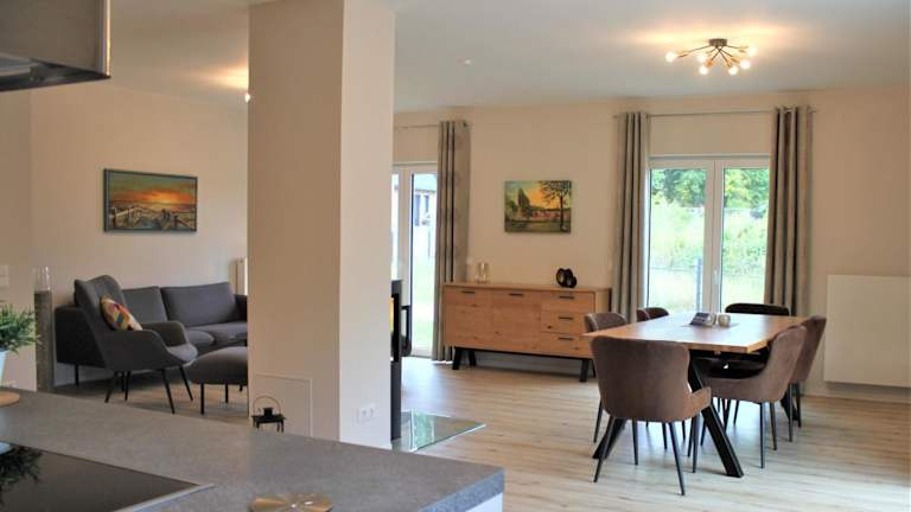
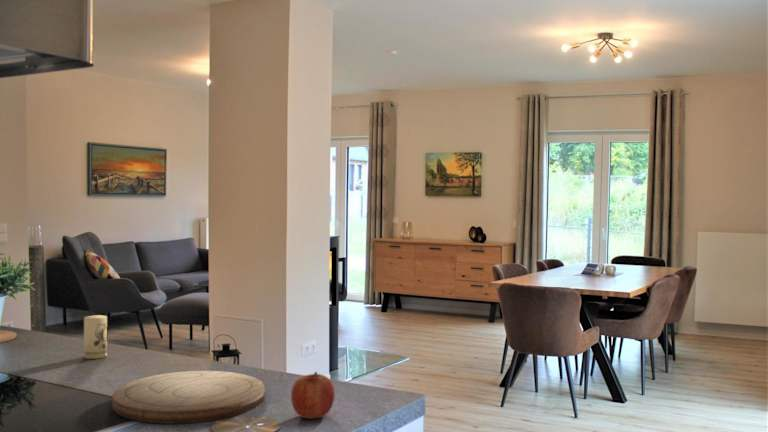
+ fruit [290,371,336,420]
+ cutting board [111,370,266,425]
+ candle [83,314,108,360]
